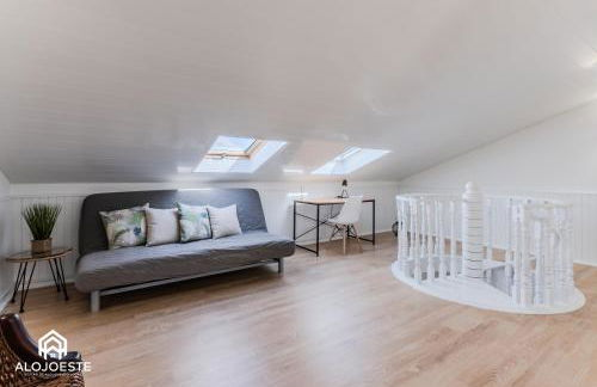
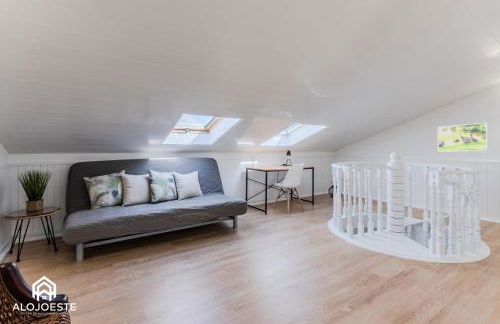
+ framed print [437,122,488,153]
